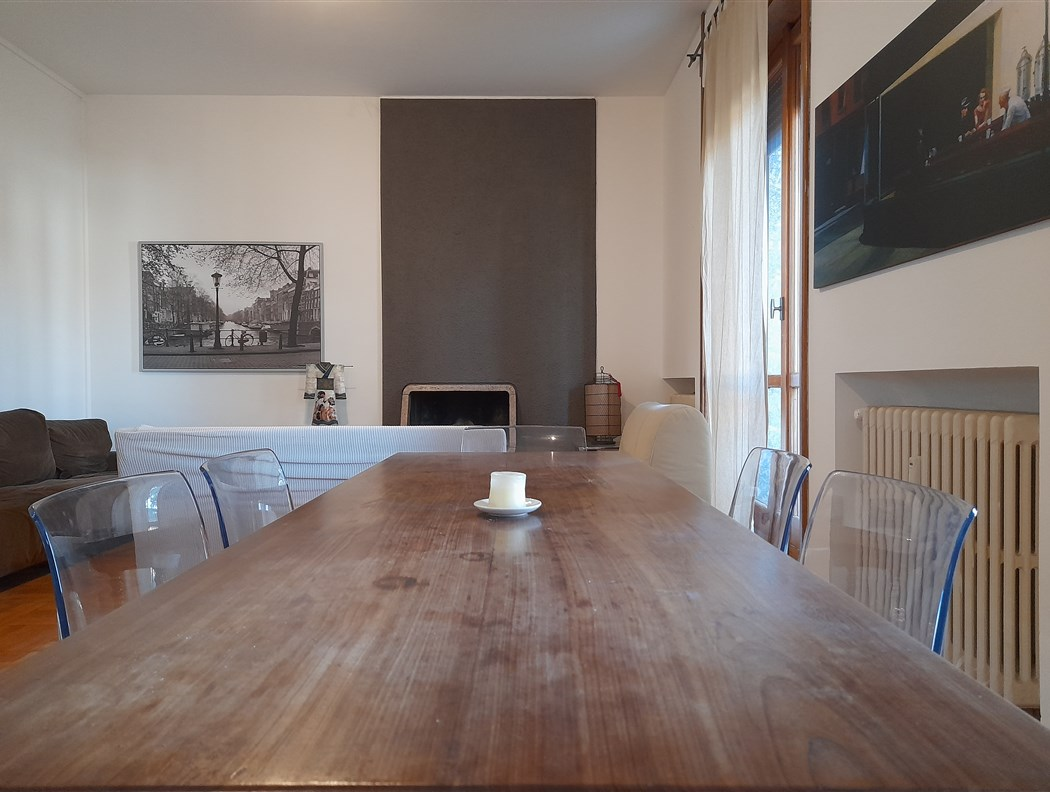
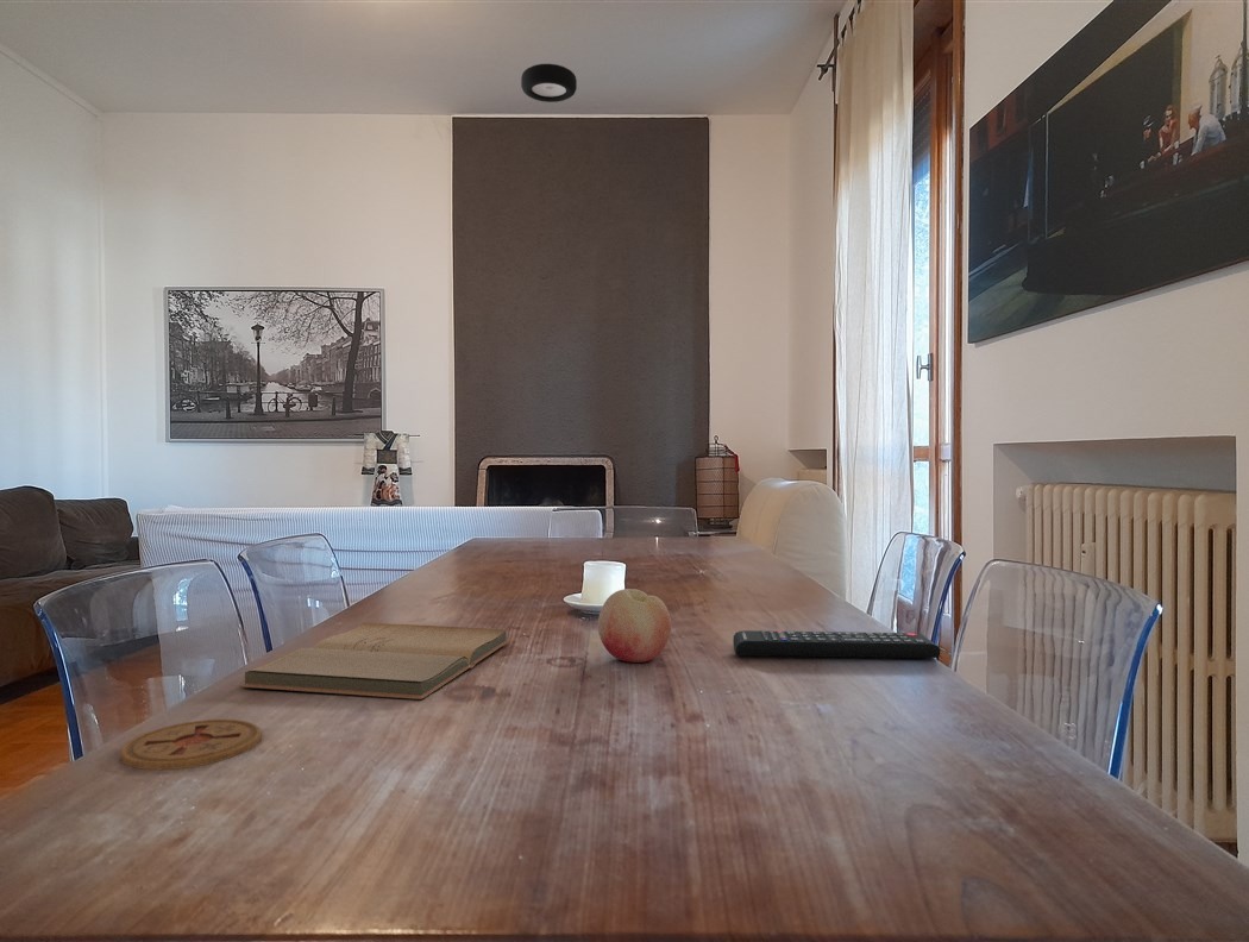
+ ceiling light [520,63,578,103]
+ coaster [119,718,263,771]
+ remote control [733,629,942,659]
+ fruit [597,588,672,664]
+ book [238,622,511,701]
